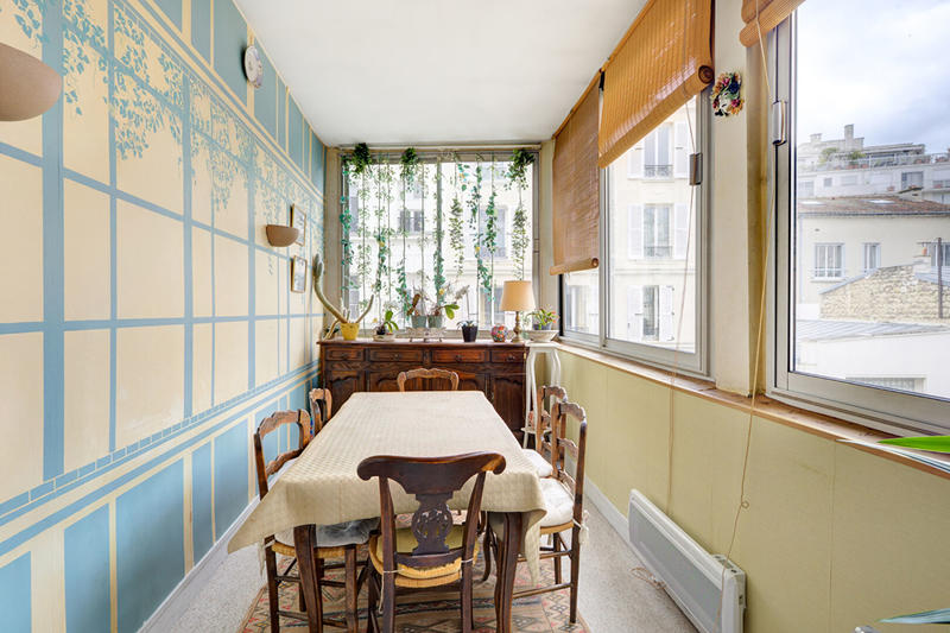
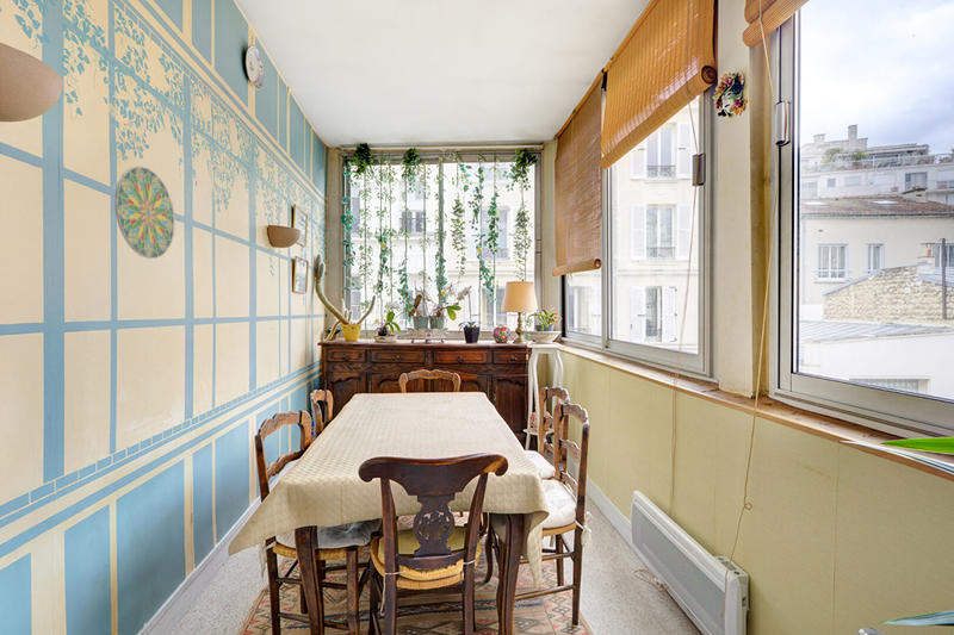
+ decorative plate [113,166,176,260]
